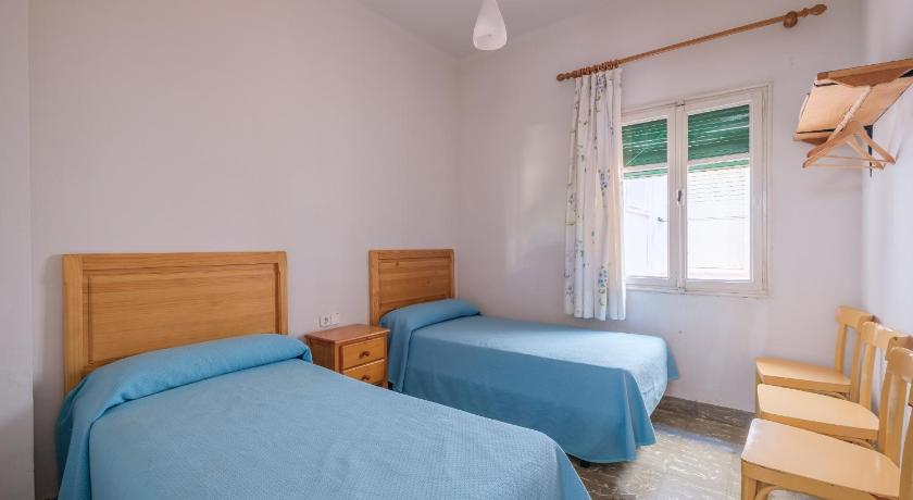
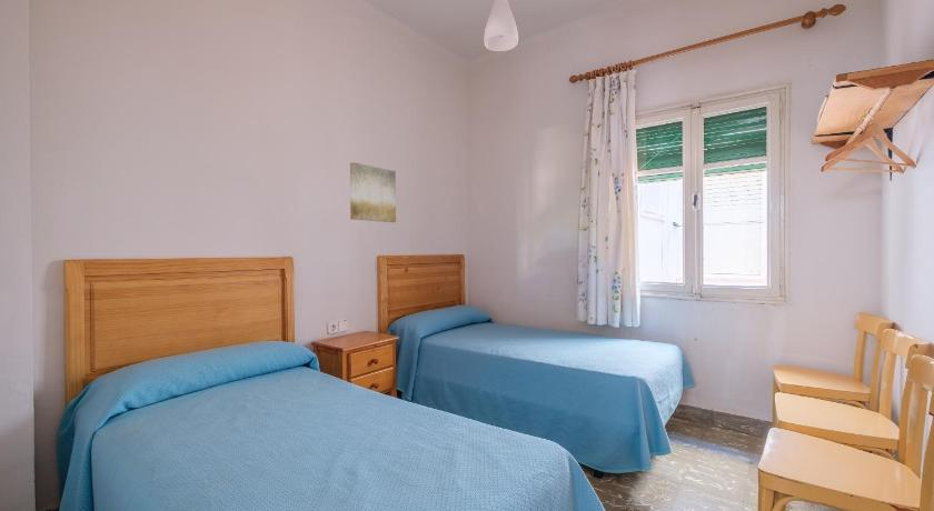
+ wall art [349,161,397,223]
